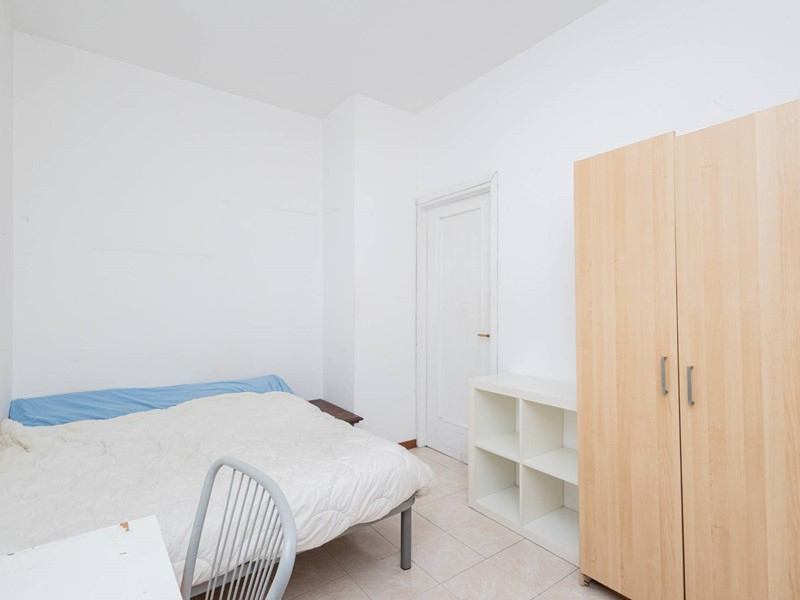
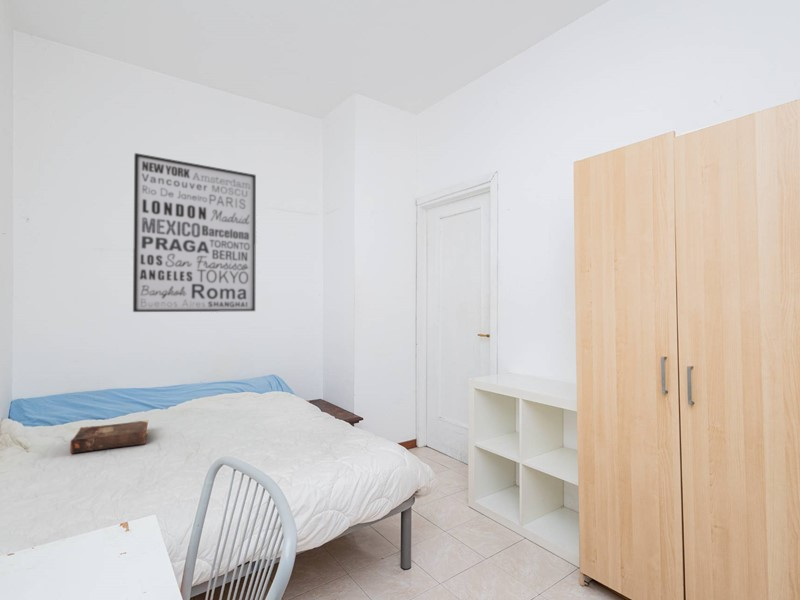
+ book [69,419,150,455]
+ wall art [132,152,257,313]
